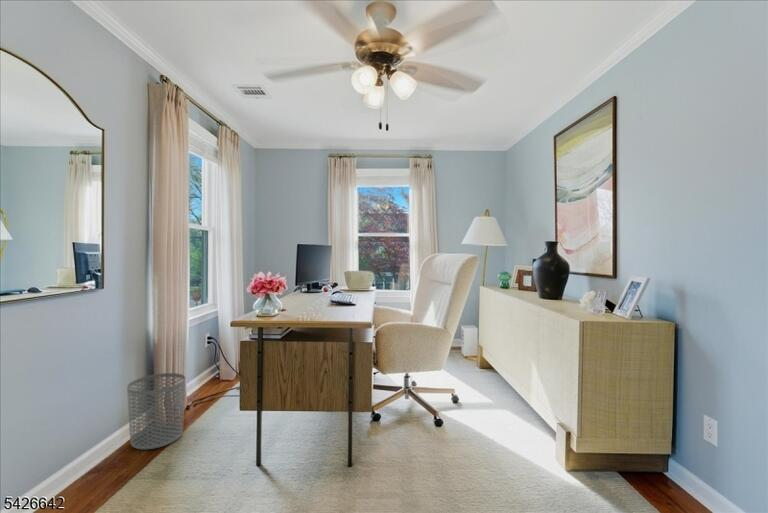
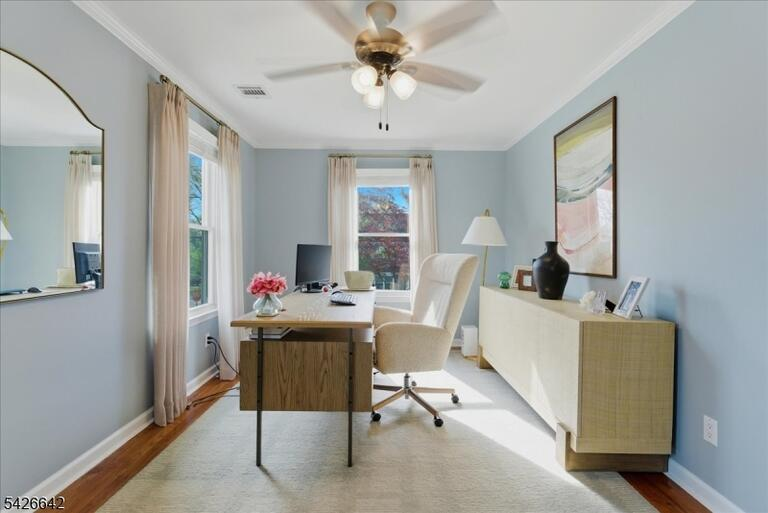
- waste bin [126,372,186,451]
